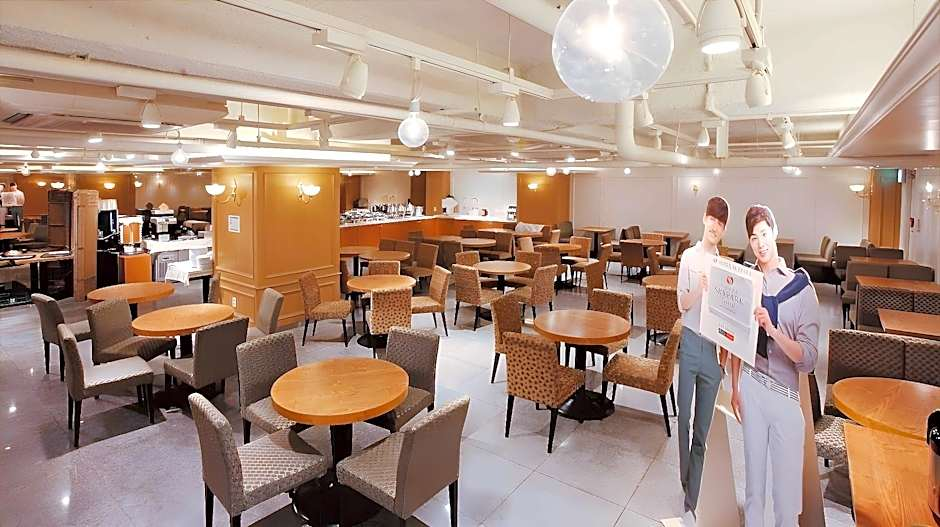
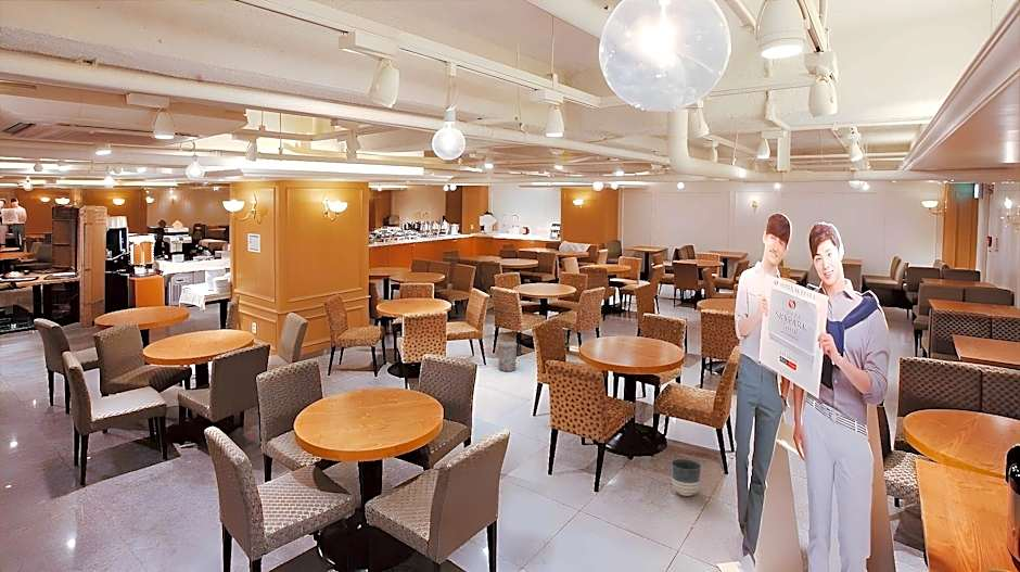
+ trash can [497,340,519,372]
+ planter [671,458,702,497]
